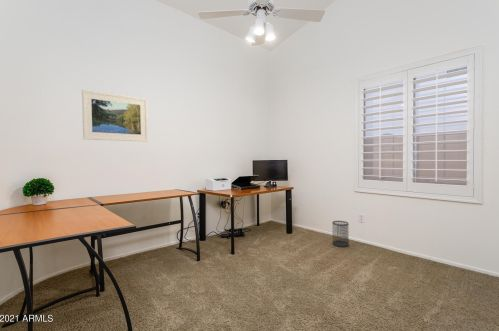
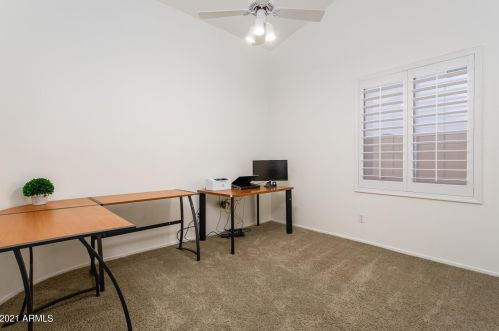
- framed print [81,89,149,143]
- wastebasket [331,220,350,248]
